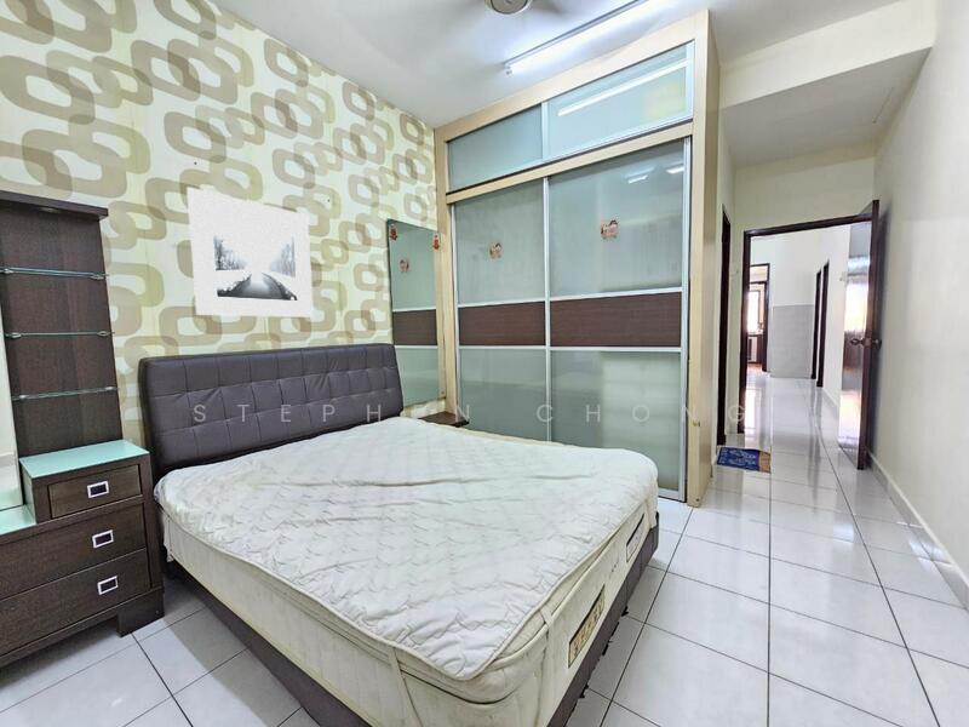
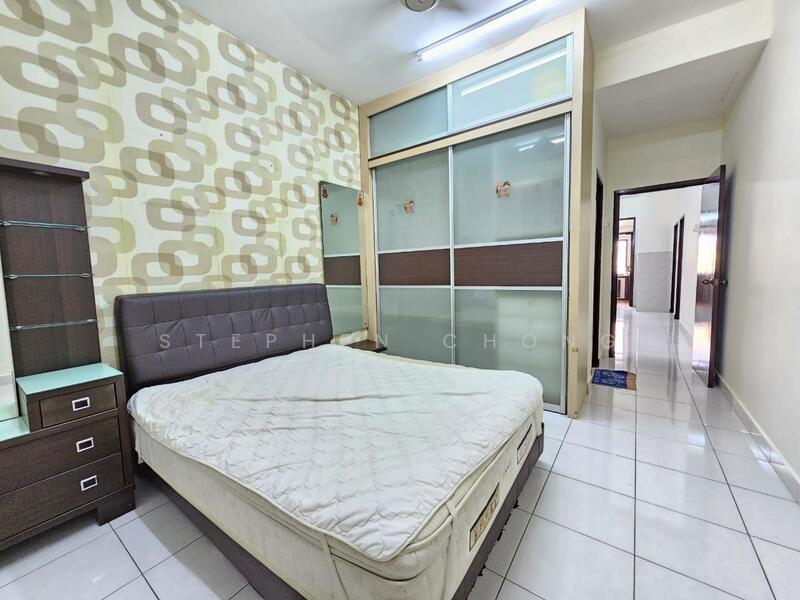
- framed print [185,185,315,319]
